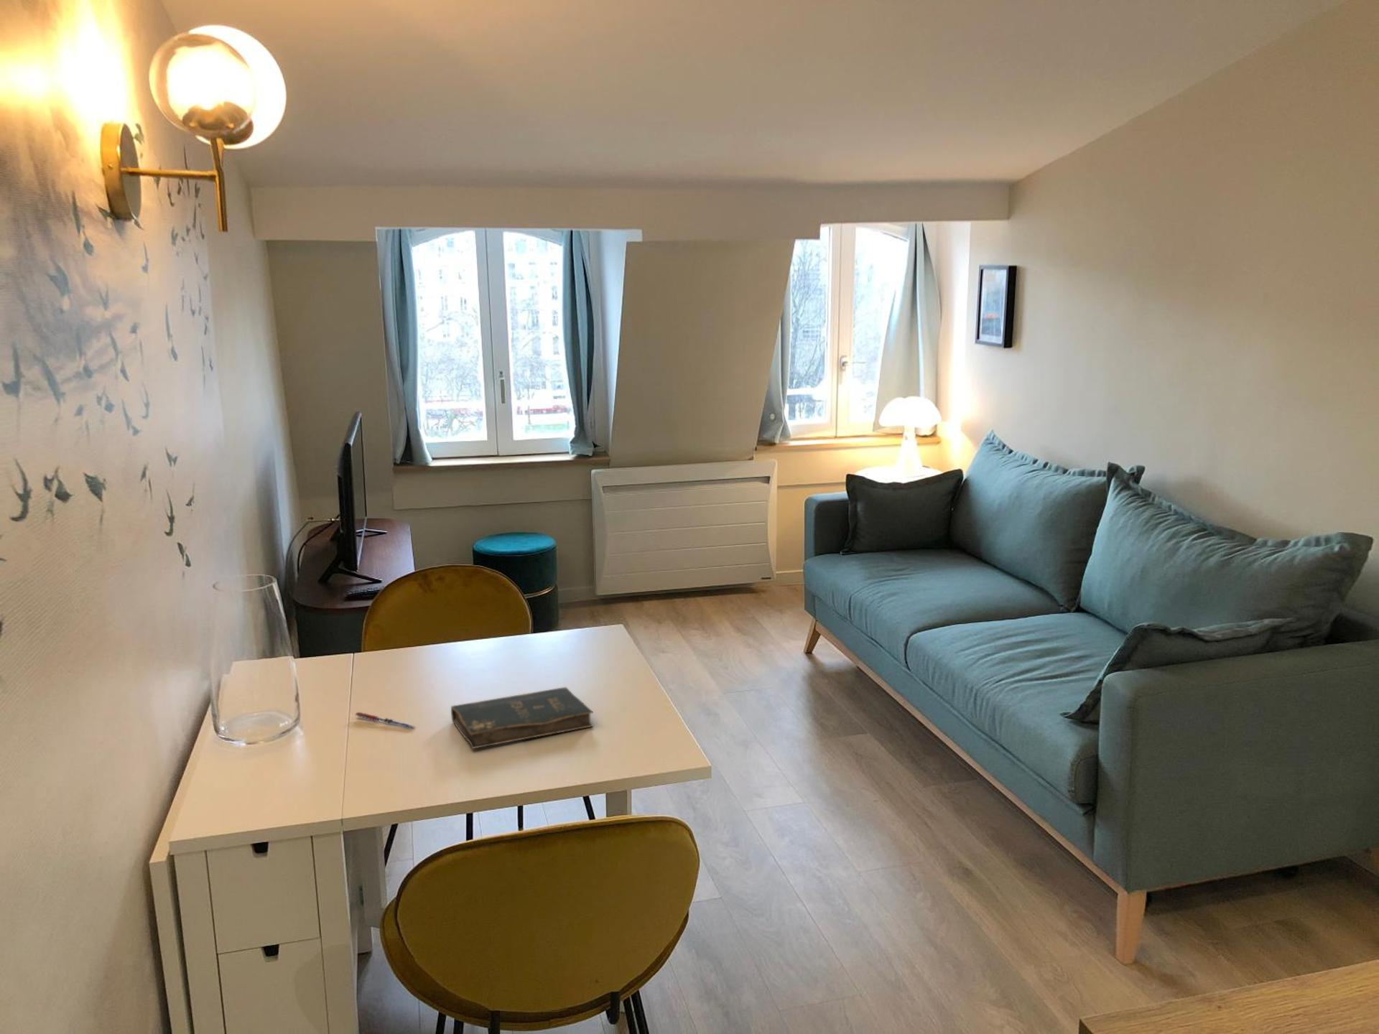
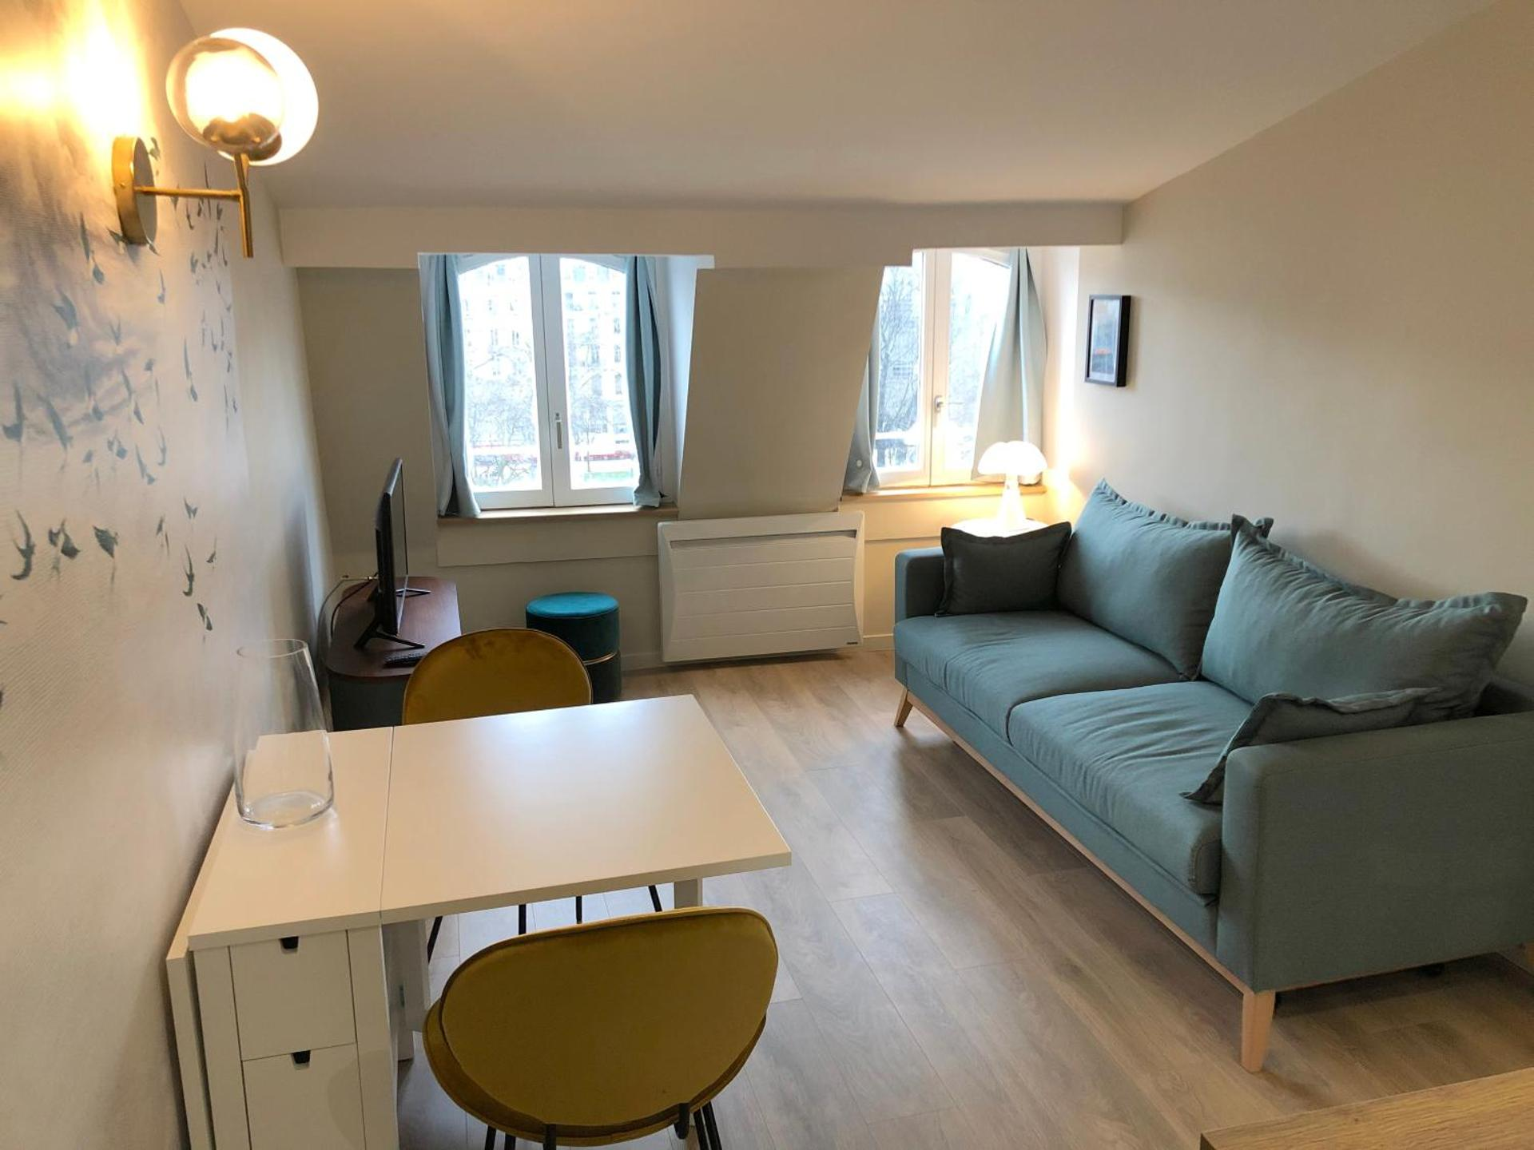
- pen [355,711,417,730]
- bible [451,686,595,749]
